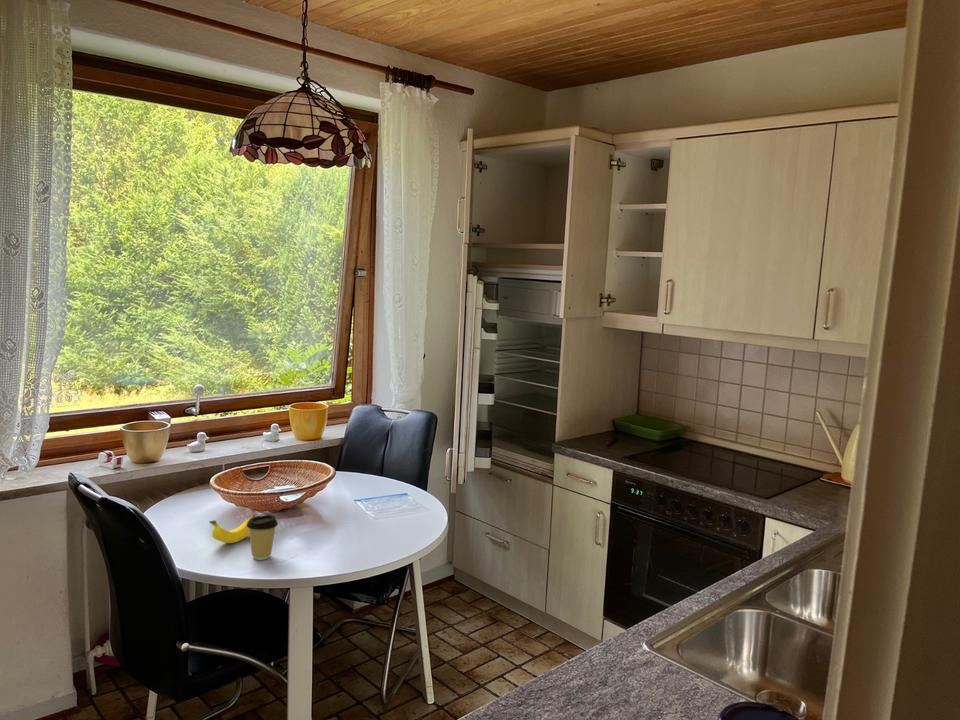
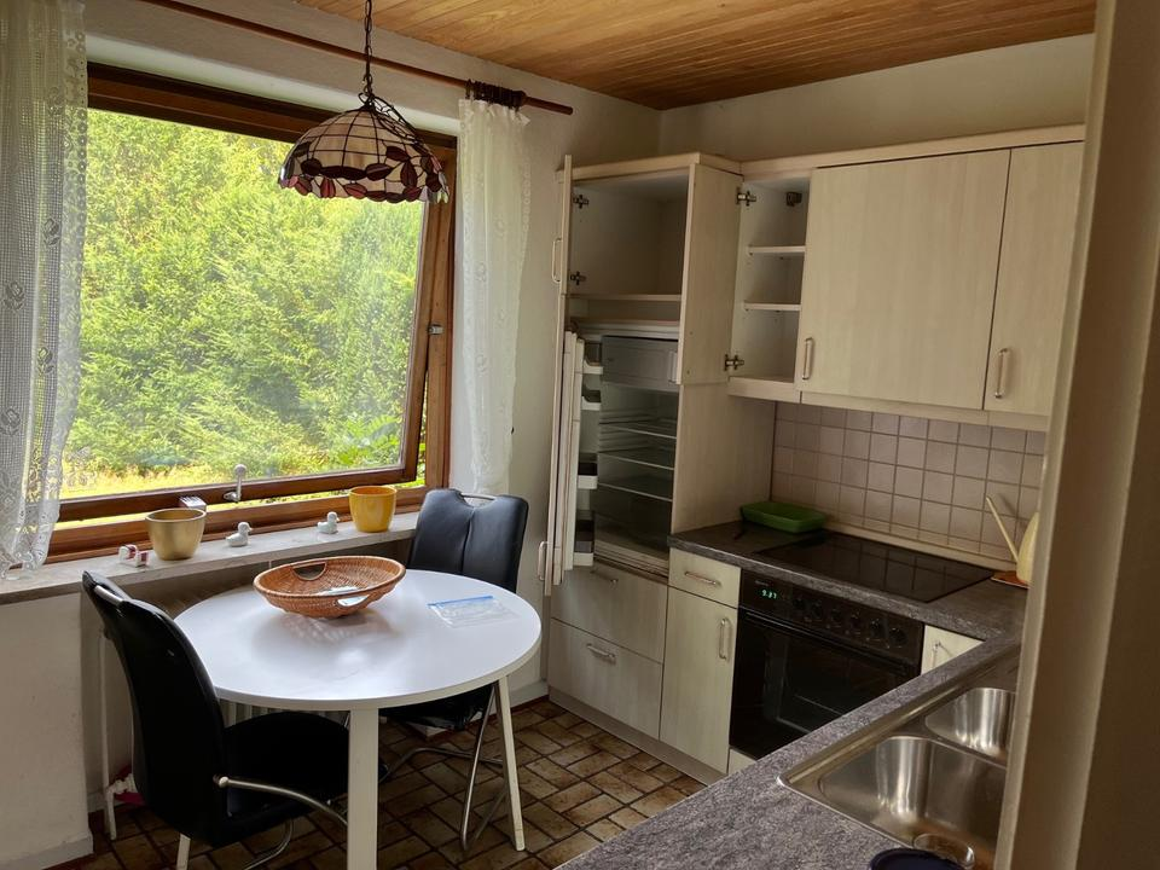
- coffee cup [246,514,279,561]
- banana [208,514,256,544]
